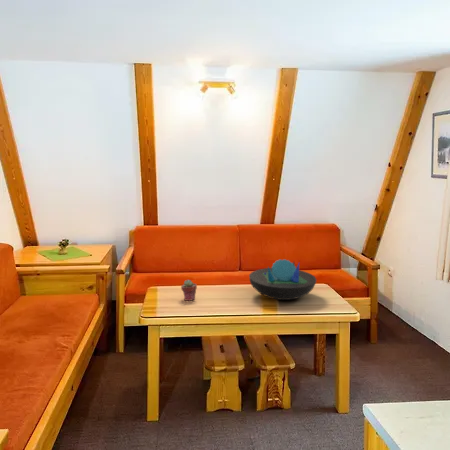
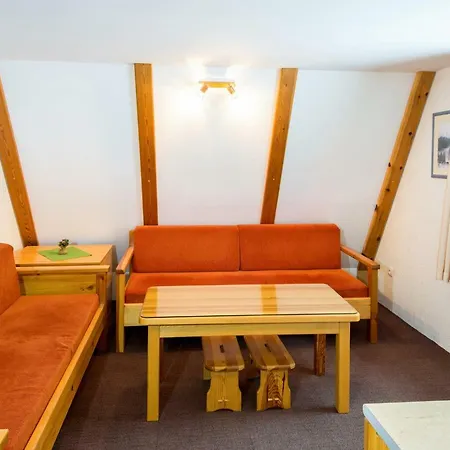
- decorative bowl [248,258,317,301]
- potted succulent [180,279,198,302]
